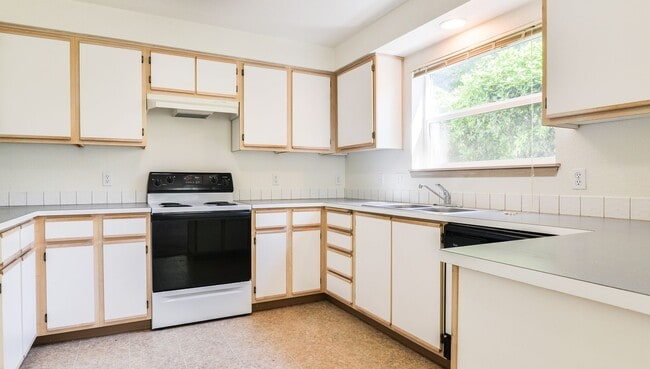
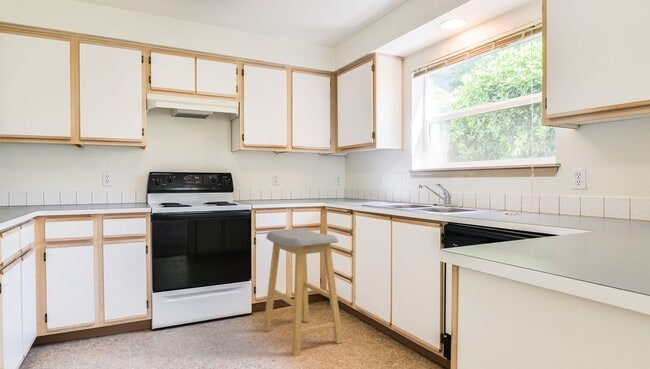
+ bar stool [262,227,344,357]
